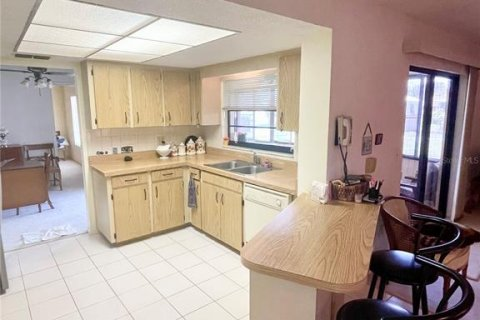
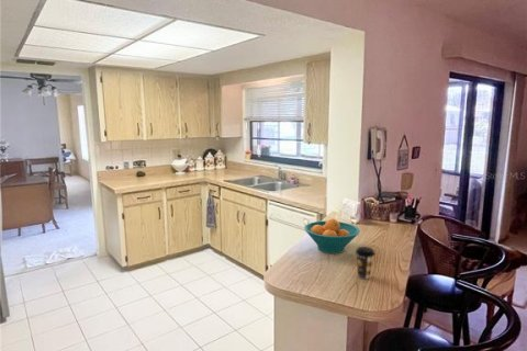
+ fruit bowl [303,217,361,254]
+ coffee cup [355,246,375,280]
